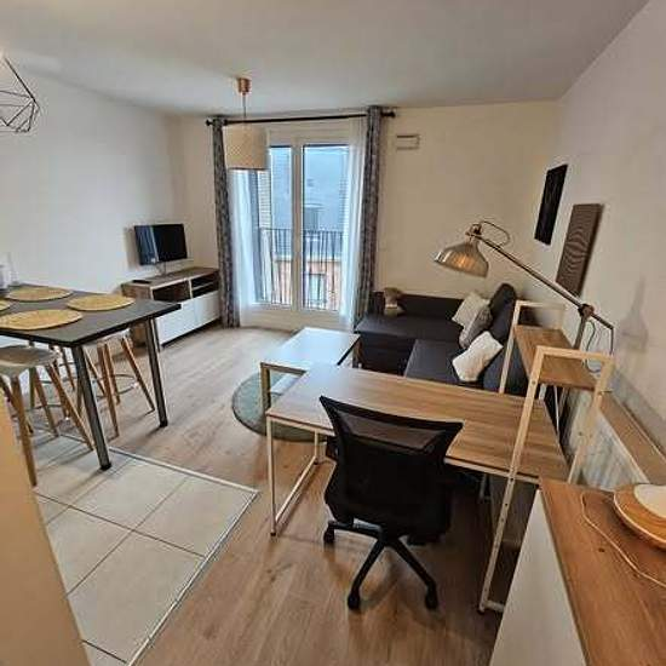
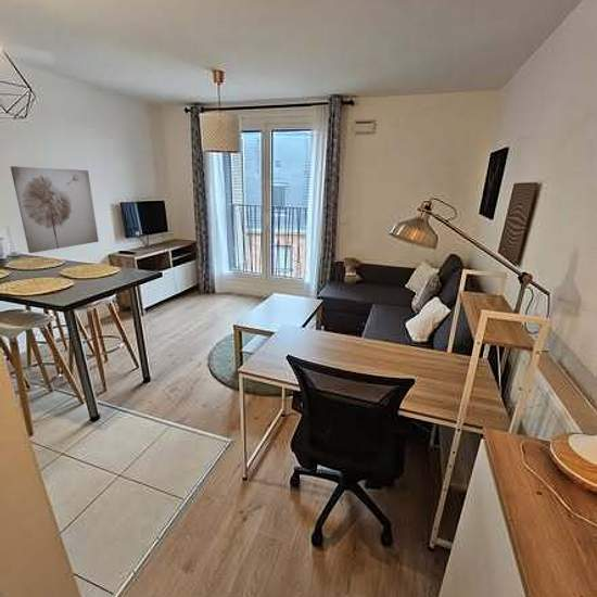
+ wall art [10,165,100,254]
